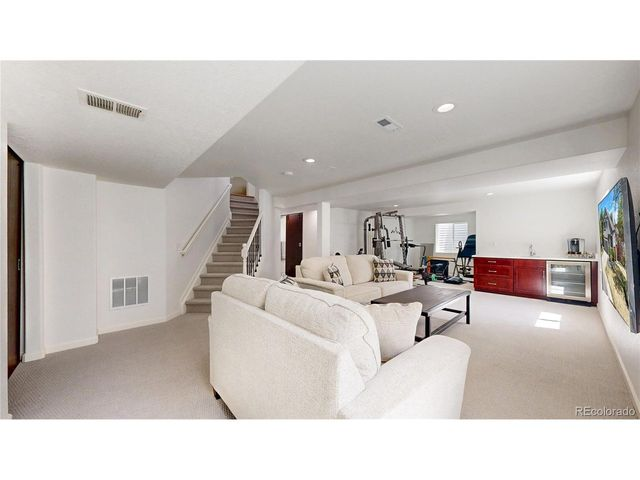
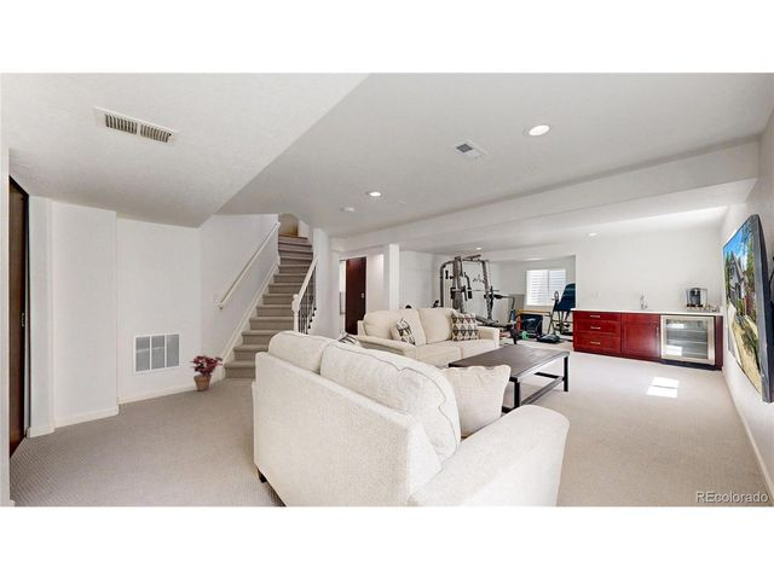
+ potted plant [189,353,224,392]
